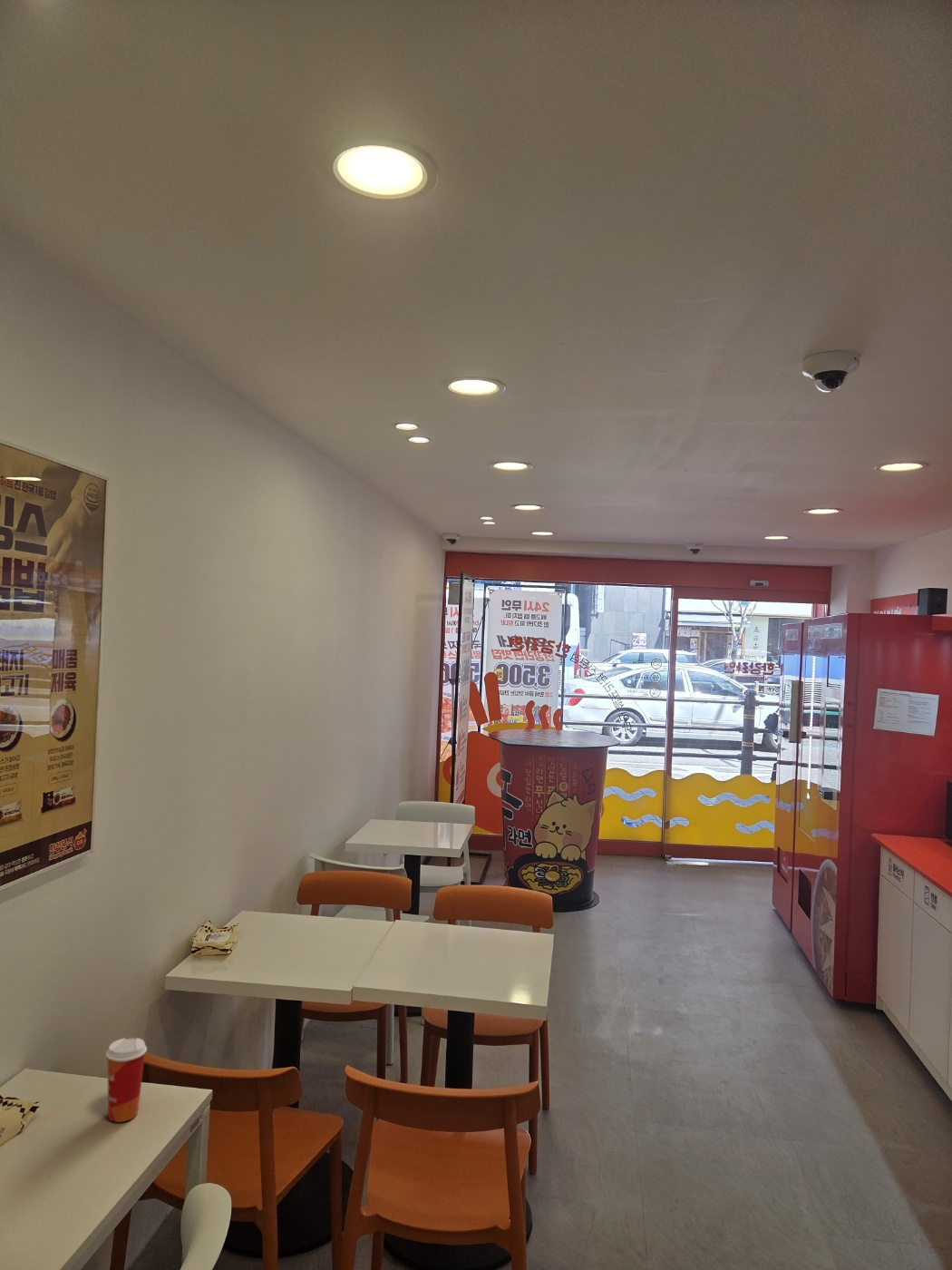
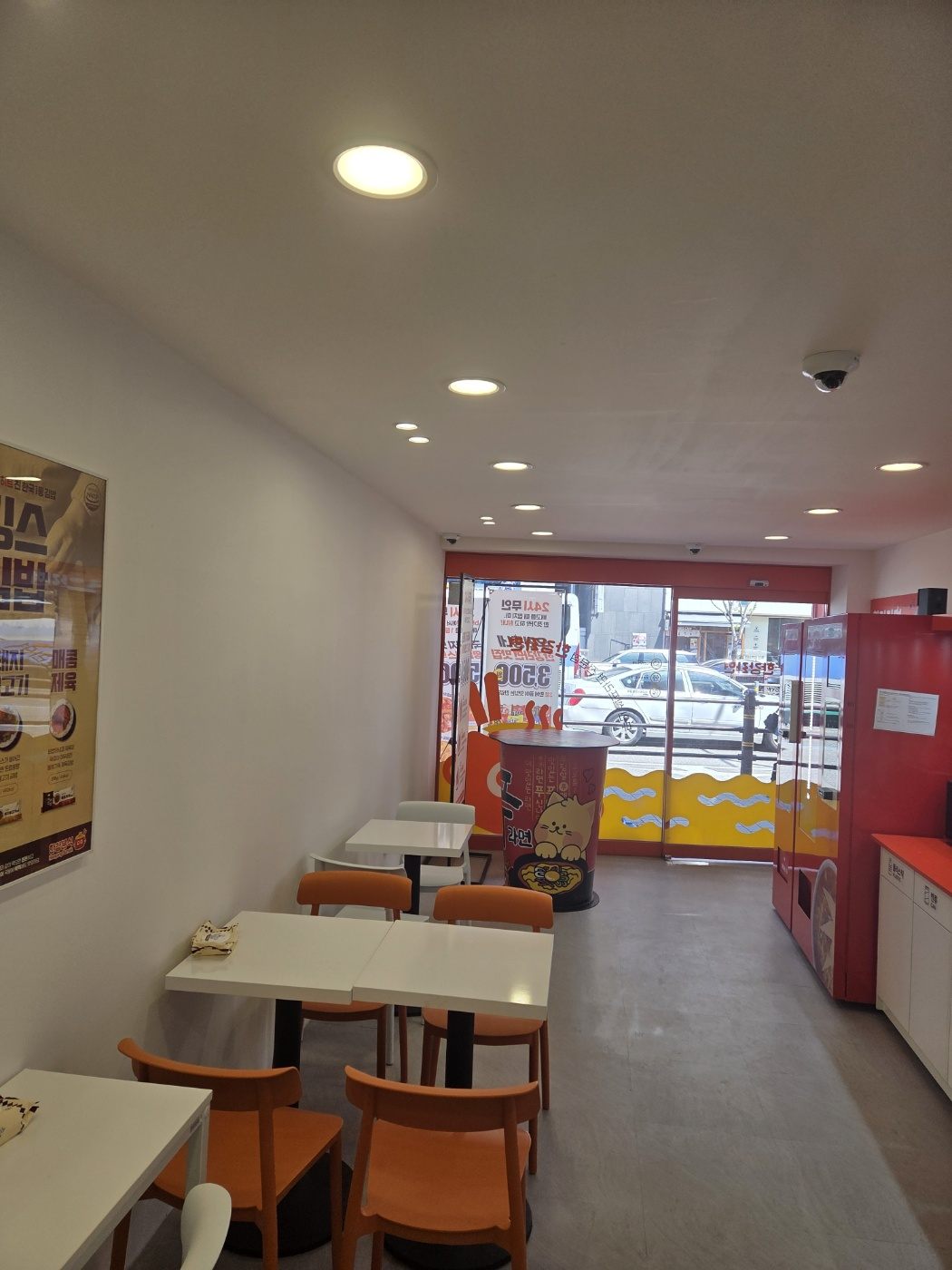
- paper cup [105,1037,148,1123]
